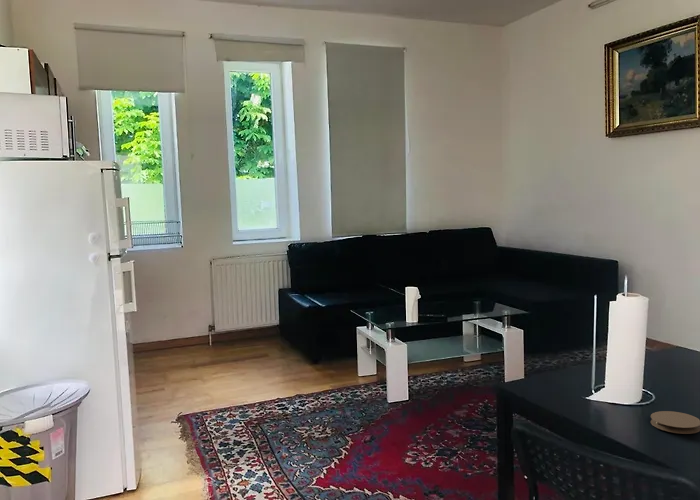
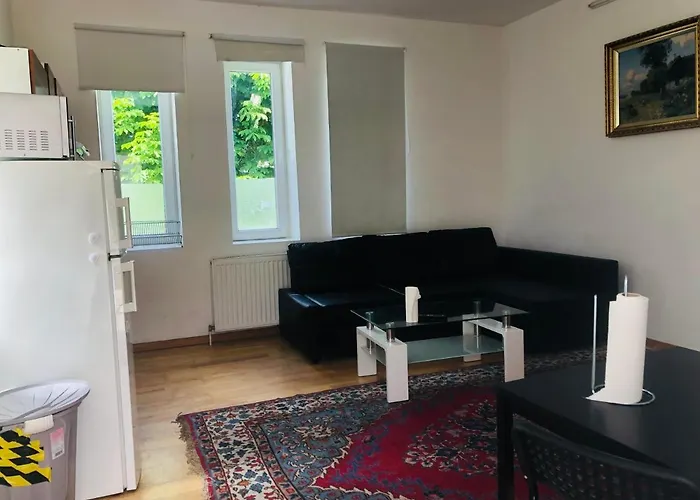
- coaster [650,410,700,435]
